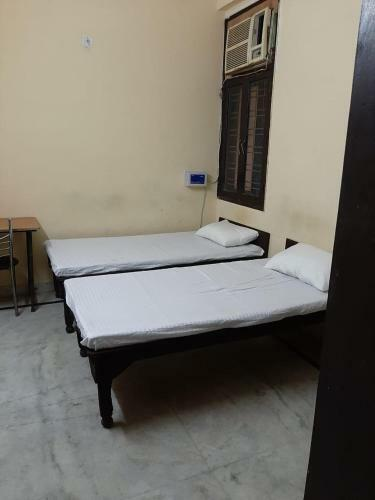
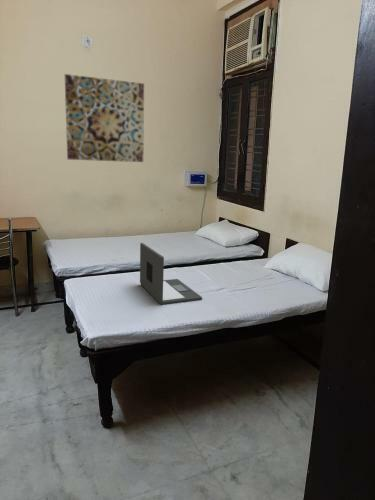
+ laptop [139,242,203,305]
+ wall art [64,73,145,163]
